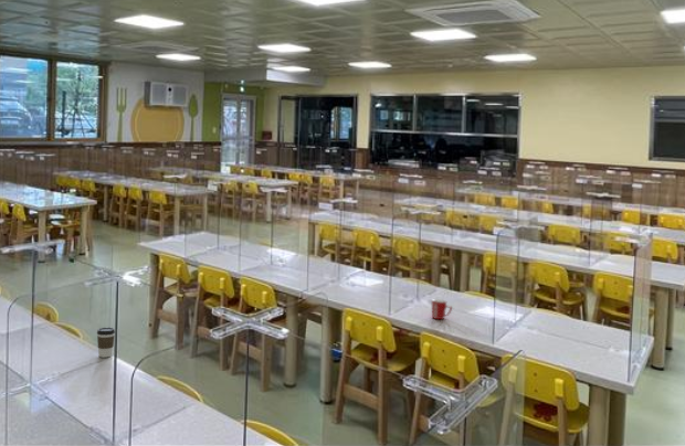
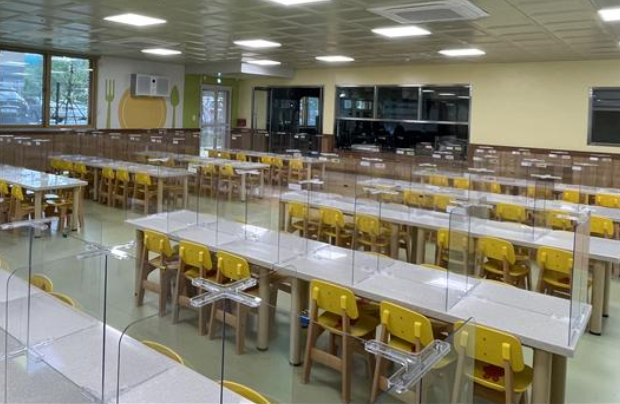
- mug [430,298,453,320]
- coffee cup [96,327,116,359]
